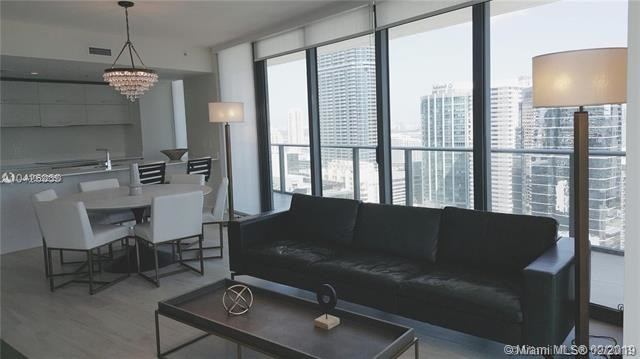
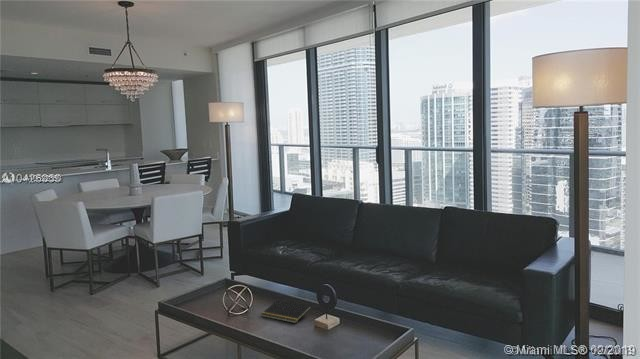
+ notepad [260,299,312,324]
